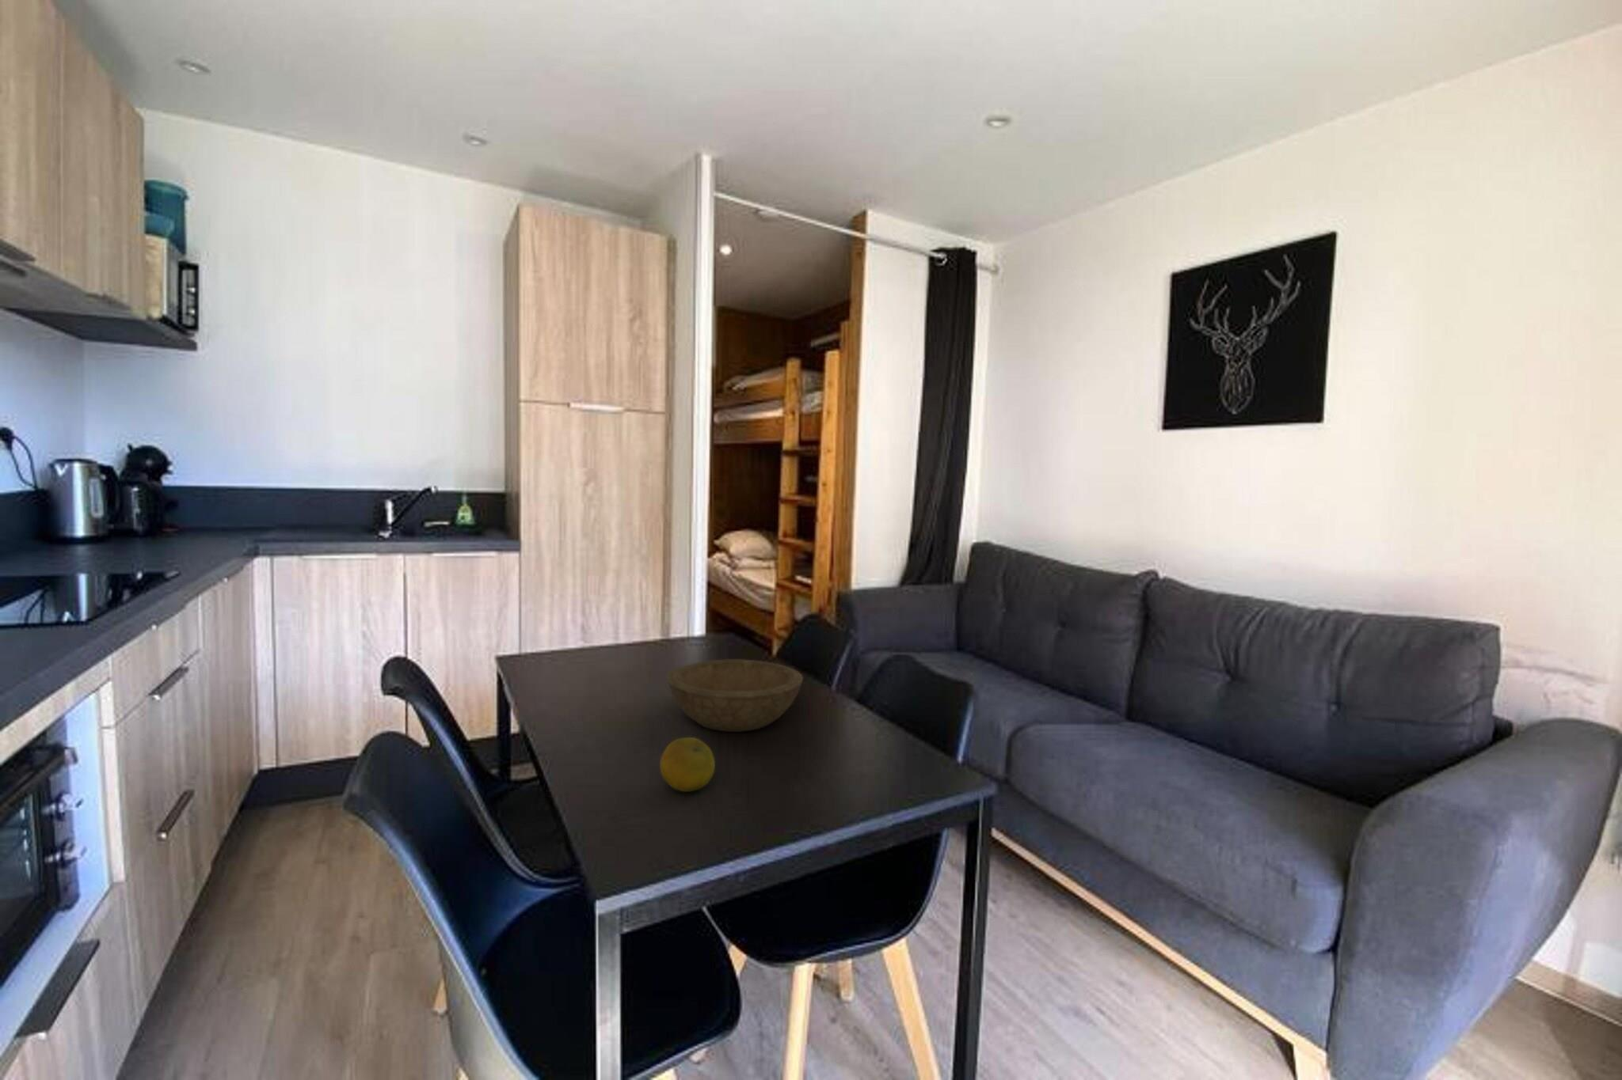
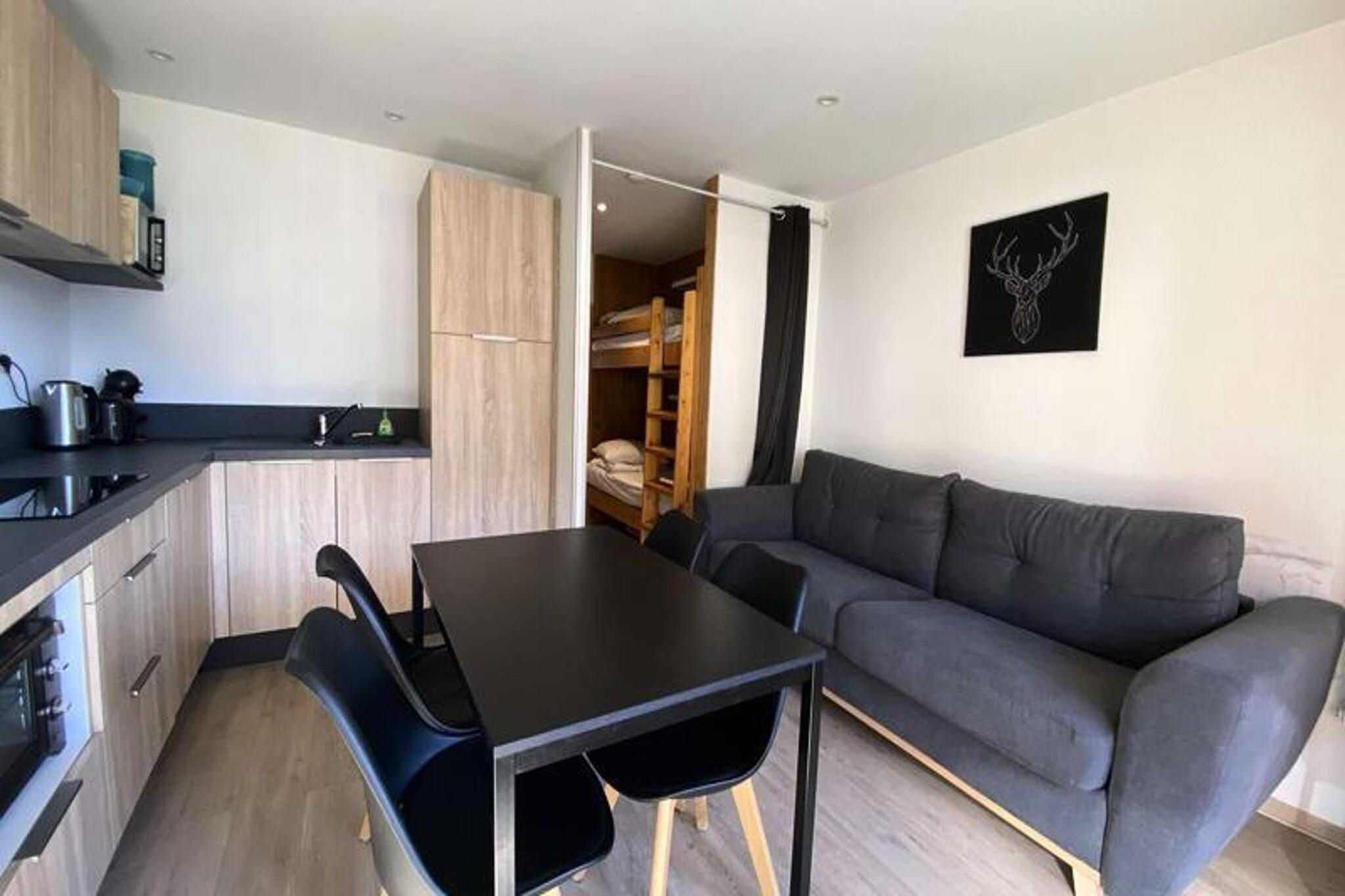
- fruit [658,736,715,793]
- bowl [666,658,804,733]
